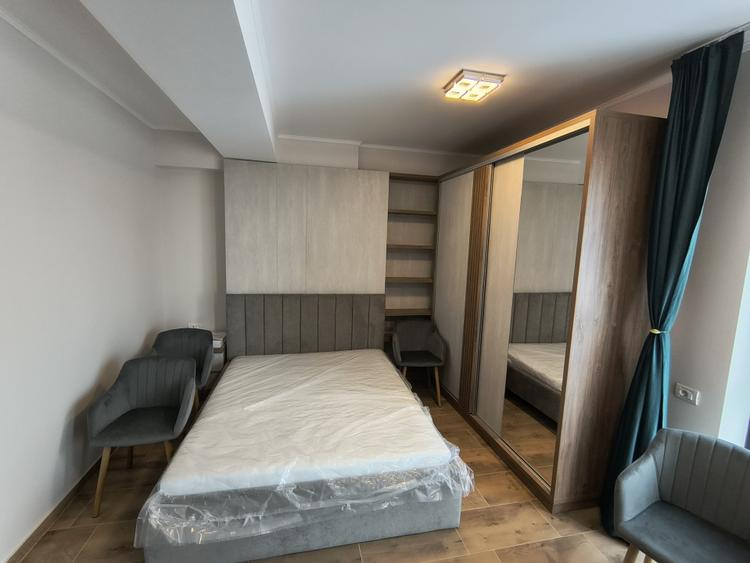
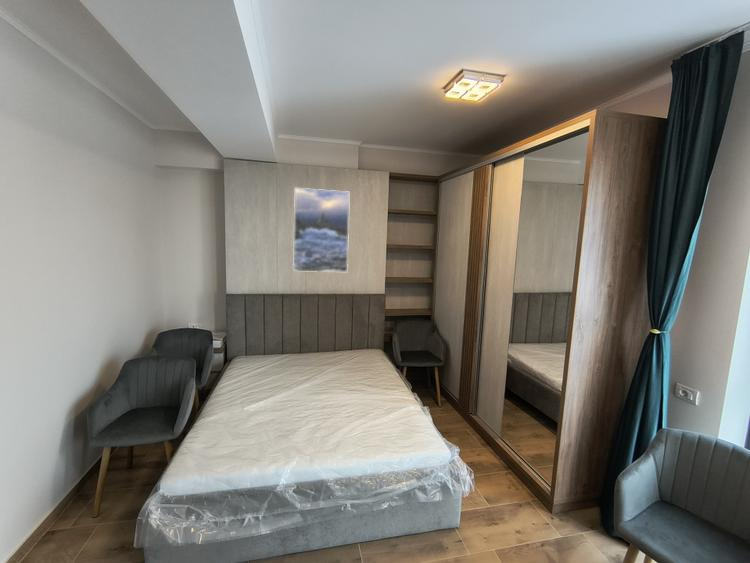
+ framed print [292,187,351,273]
